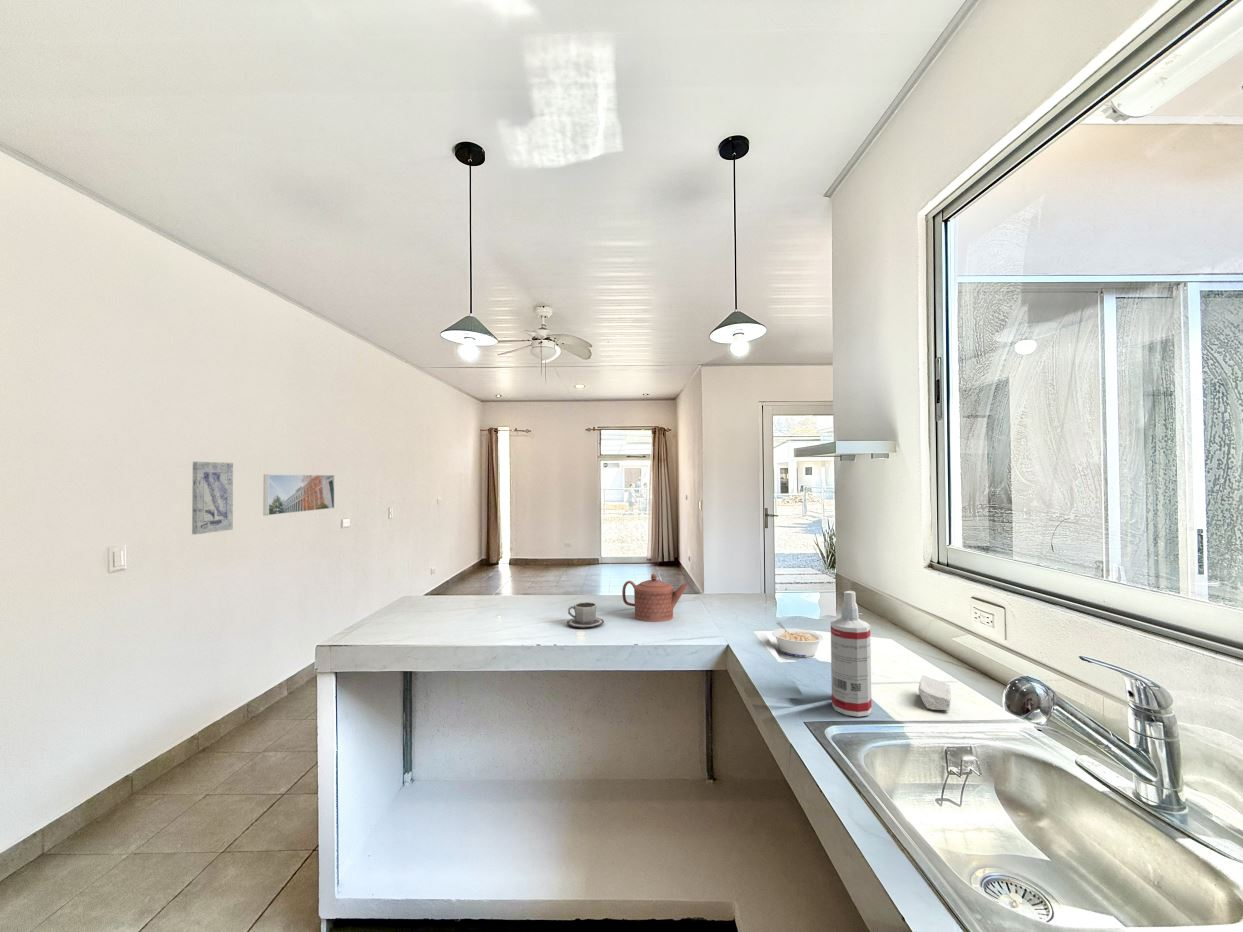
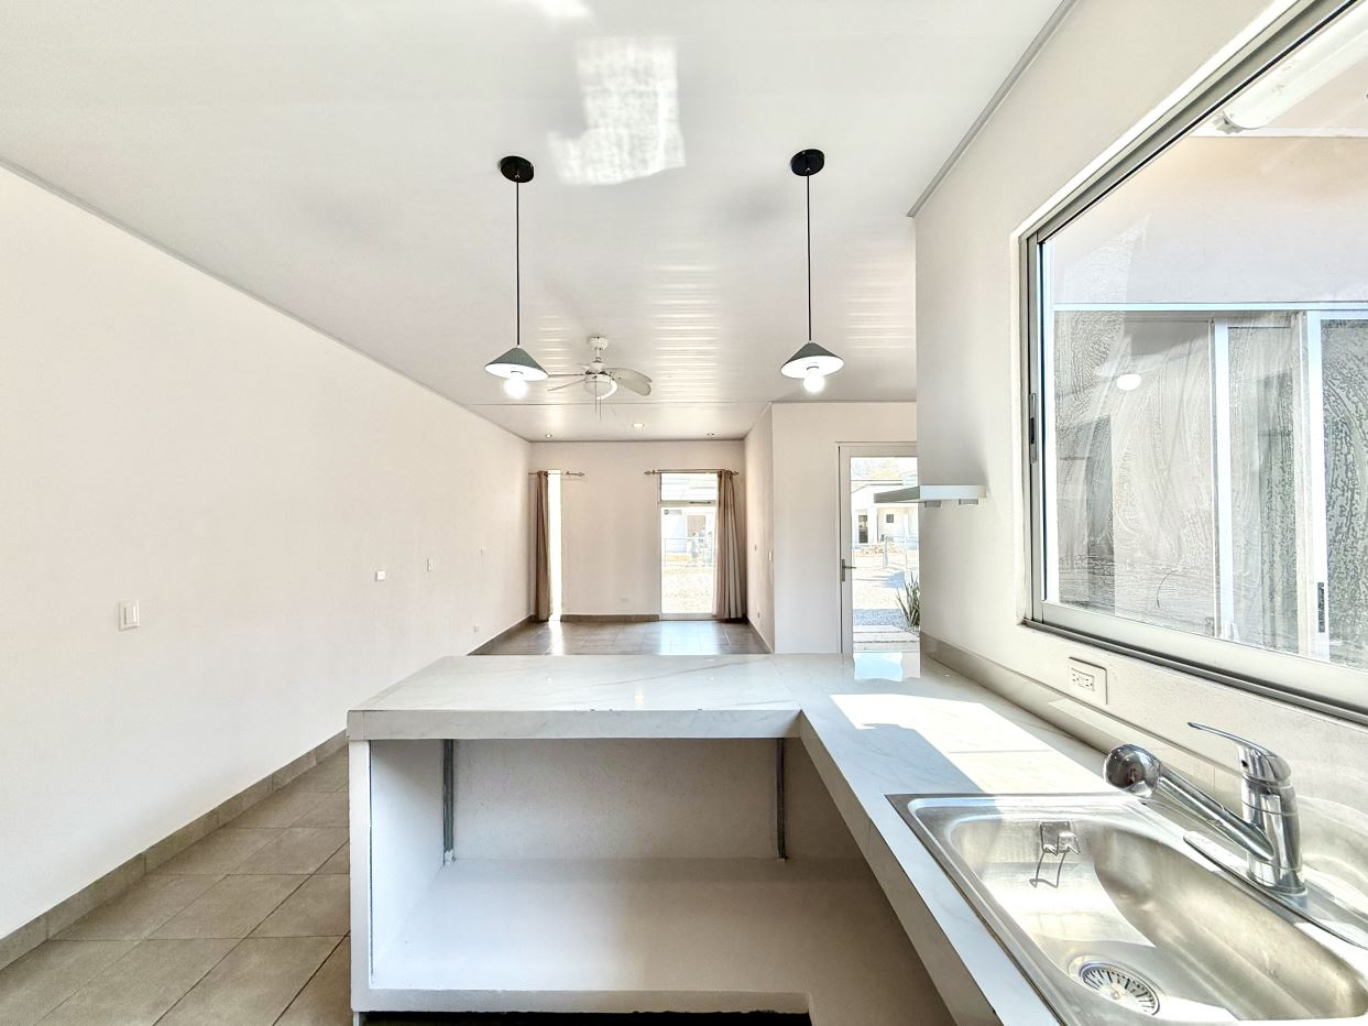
- spray bottle [830,590,873,718]
- cup [566,601,605,629]
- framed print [263,474,335,517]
- soap bar [917,674,952,711]
- teapot [621,573,689,623]
- legume [771,621,824,658]
- wall art [191,461,234,535]
